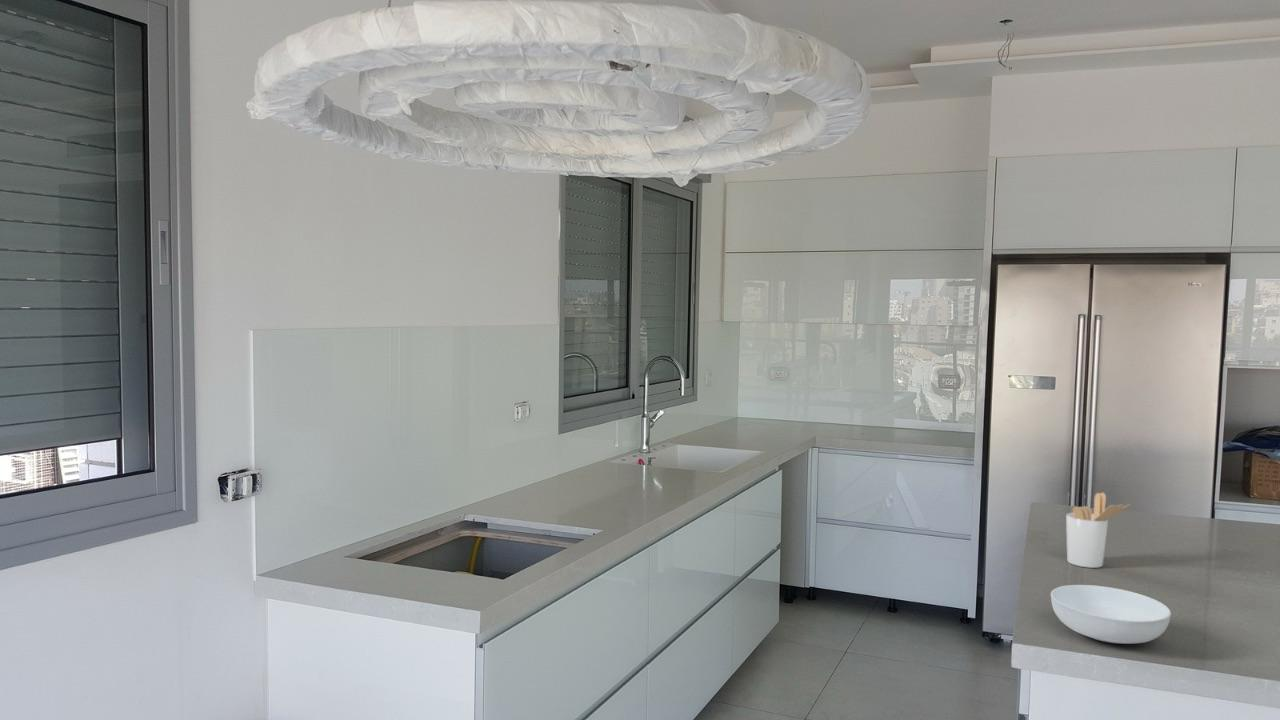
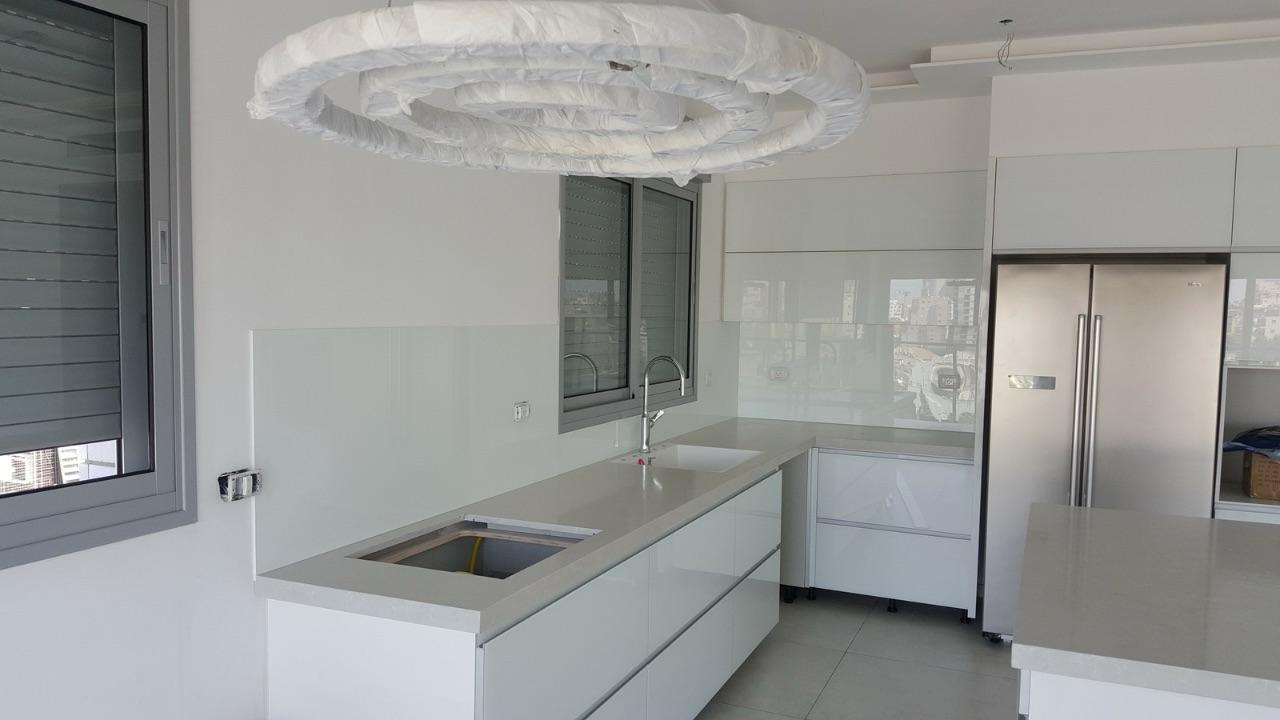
- serving bowl [1050,584,1172,645]
- utensil holder [1065,492,1132,569]
